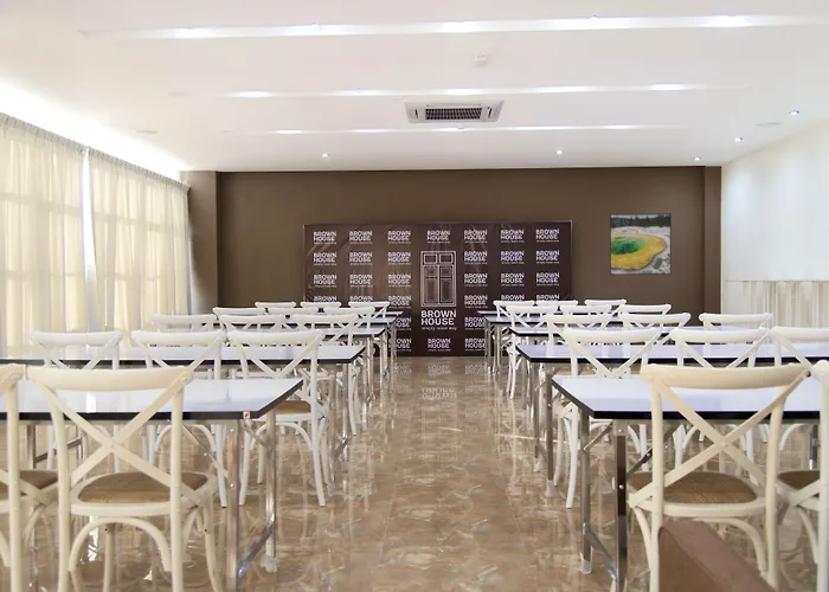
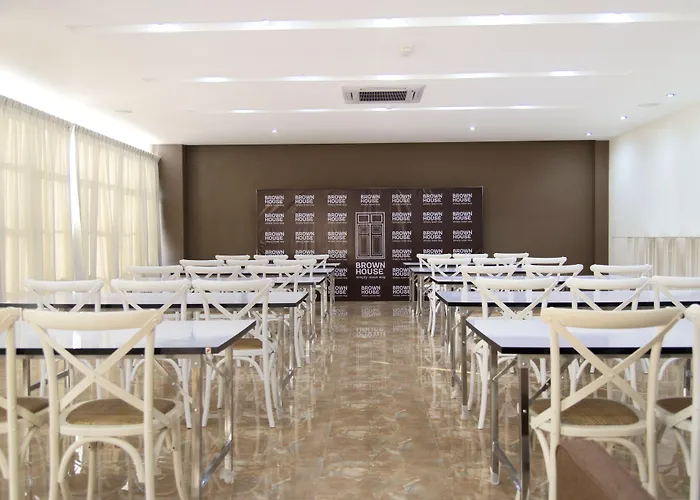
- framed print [609,212,673,276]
